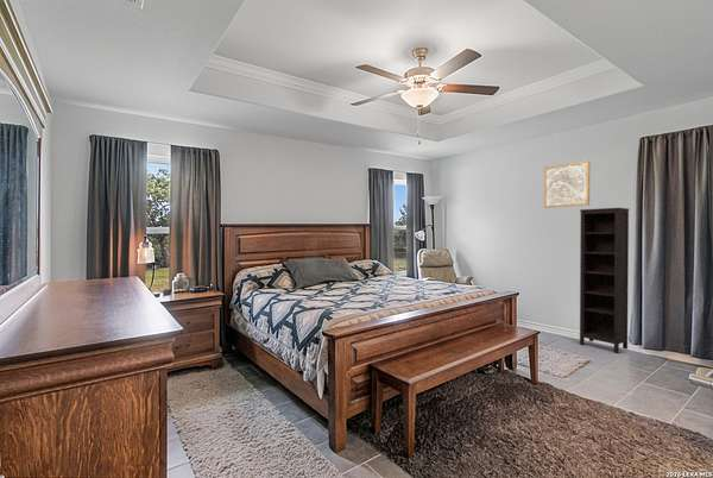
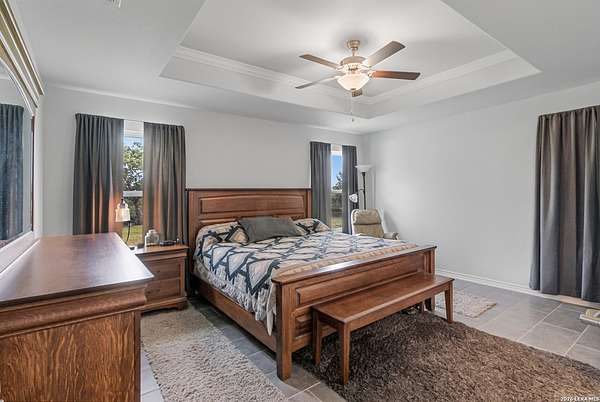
- wall art [543,159,591,209]
- bookcase [579,207,630,354]
